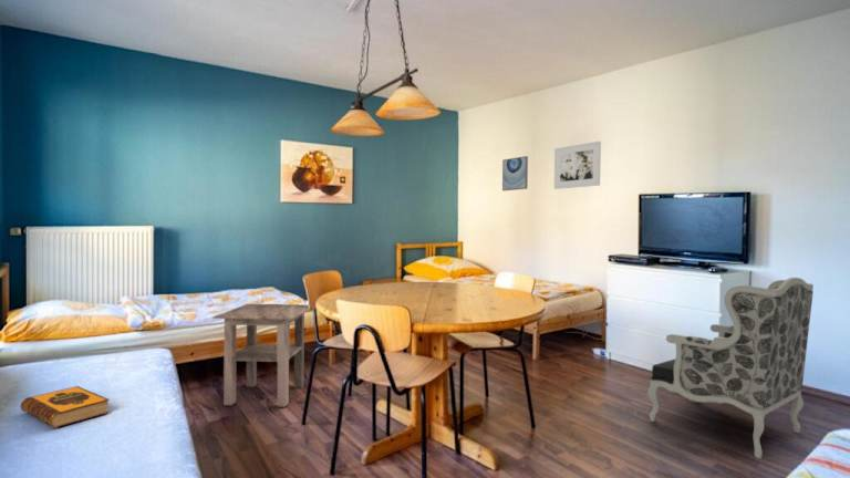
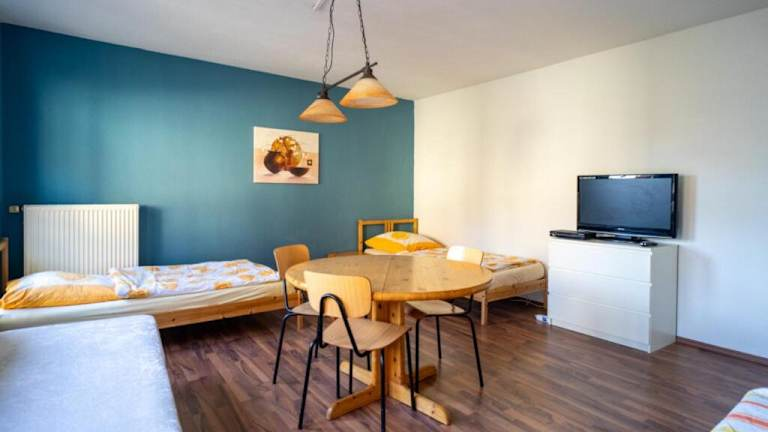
- armchair [646,277,815,459]
- wall art [501,155,529,191]
- side table [211,303,311,408]
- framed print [553,141,602,190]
- hardback book [20,385,111,429]
